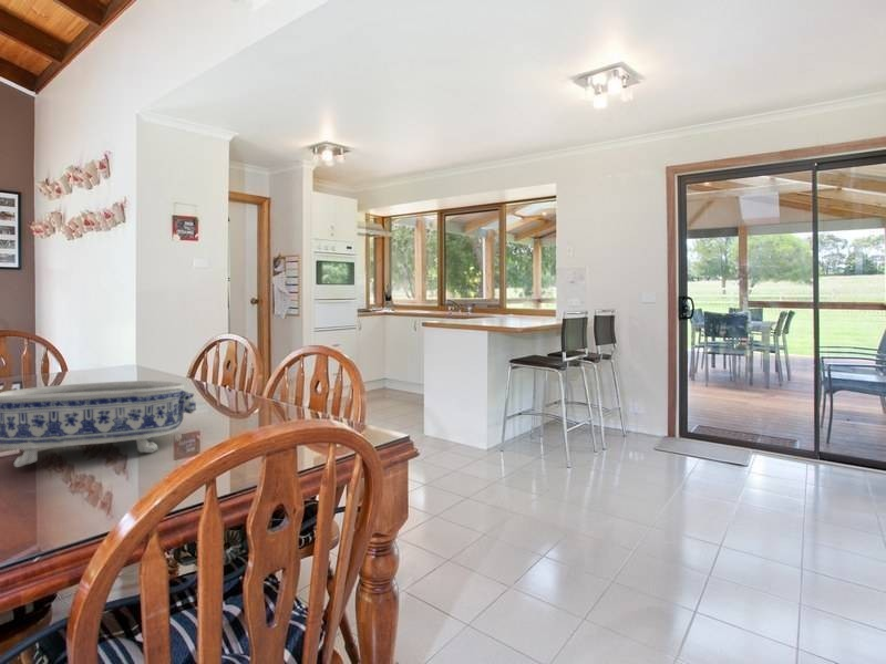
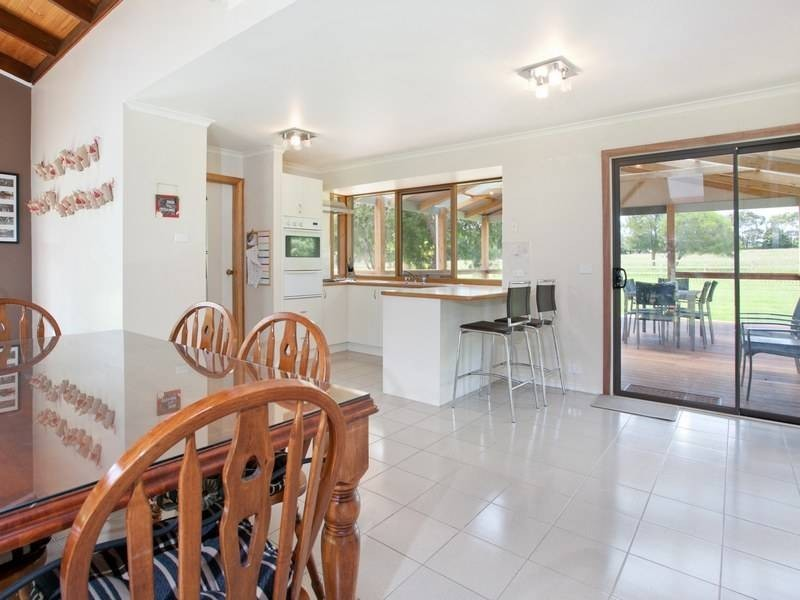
- decorative bowl [0,380,198,468]
